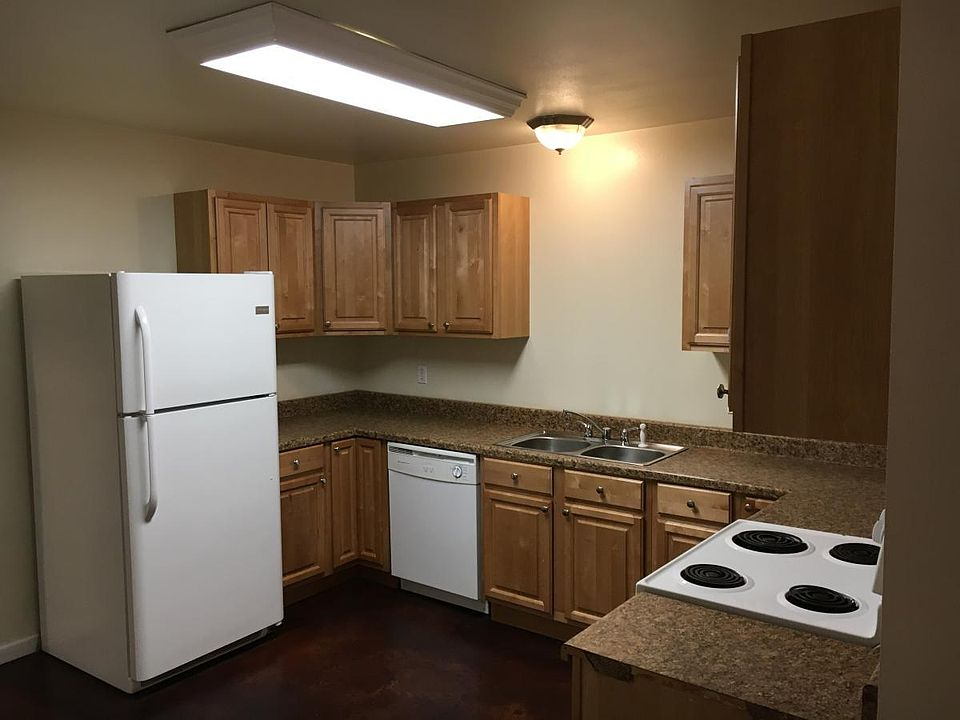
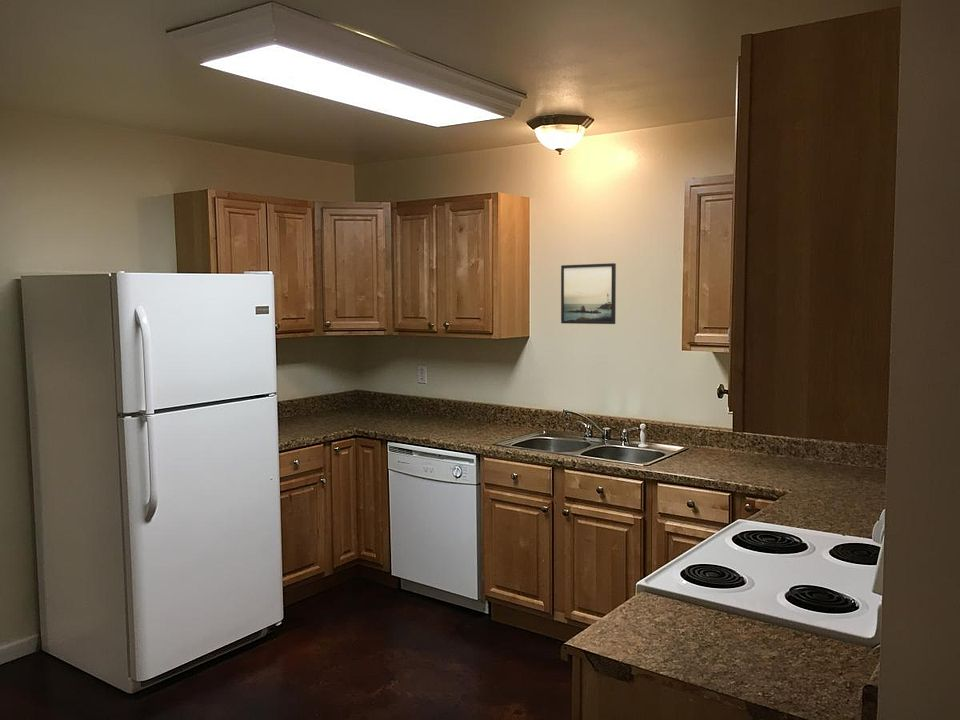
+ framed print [560,262,617,325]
